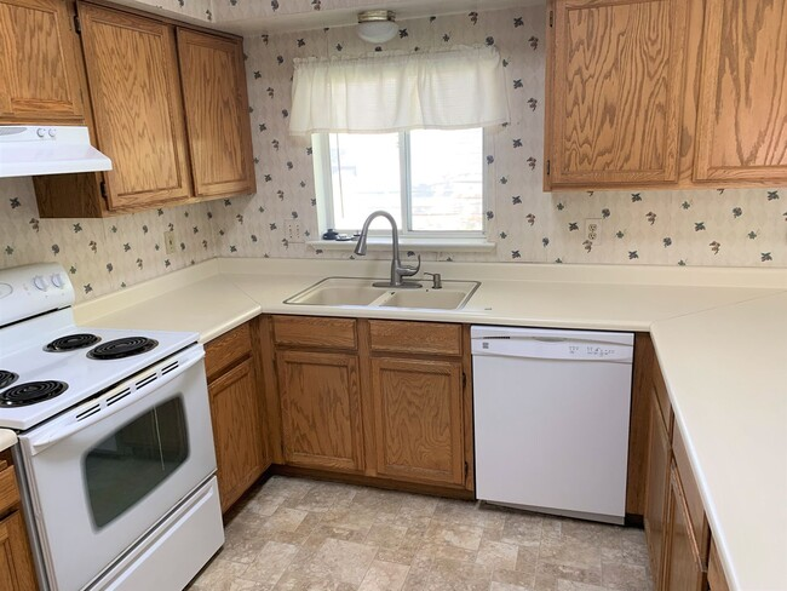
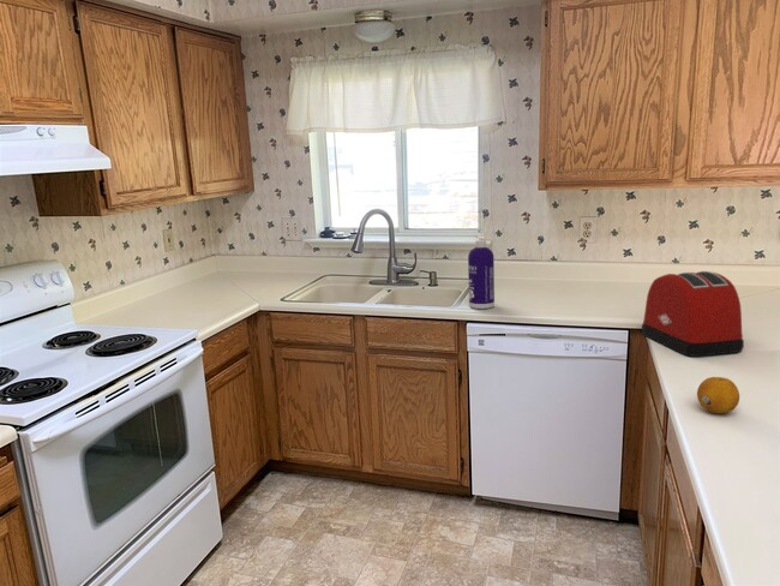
+ toaster [641,270,745,358]
+ fruit [696,376,740,414]
+ spray bottle [467,234,496,310]
